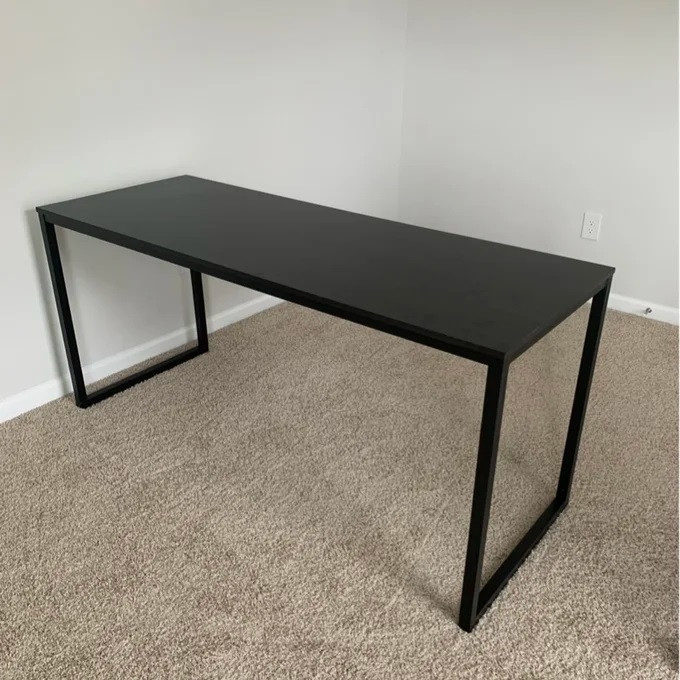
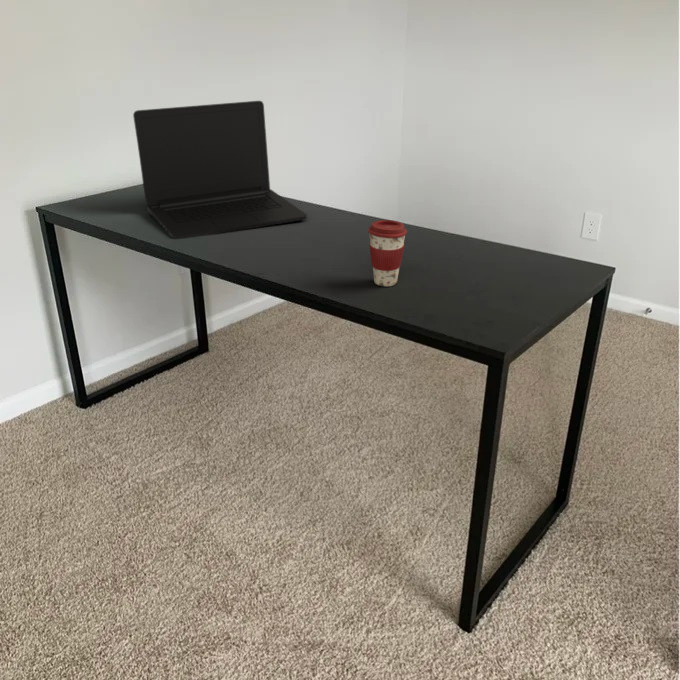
+ coffee cup [367,219,408,287]
+ laptop [132,100,308,240]
